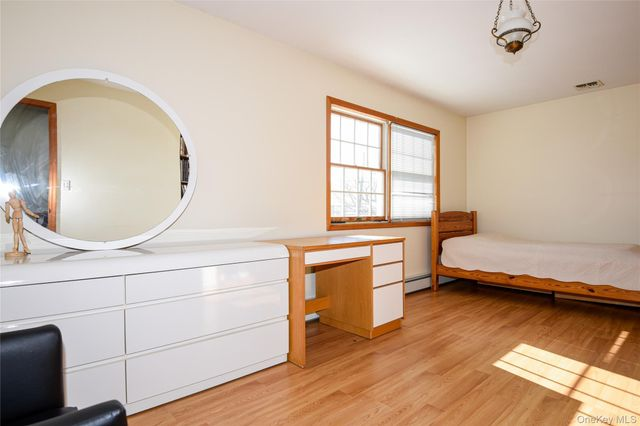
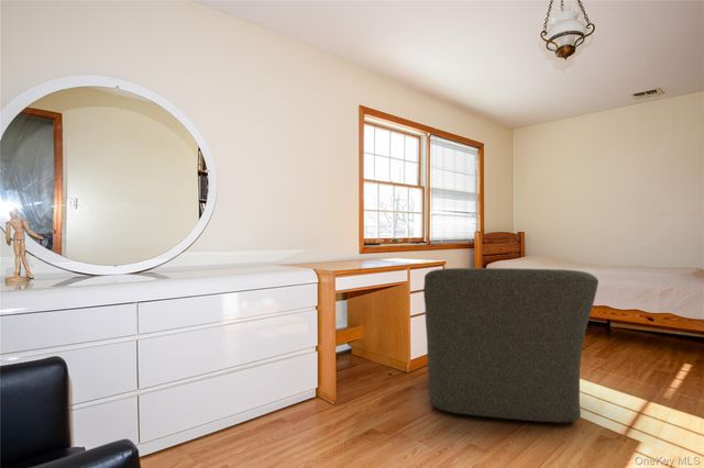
+ chair [422,267,600,424]
